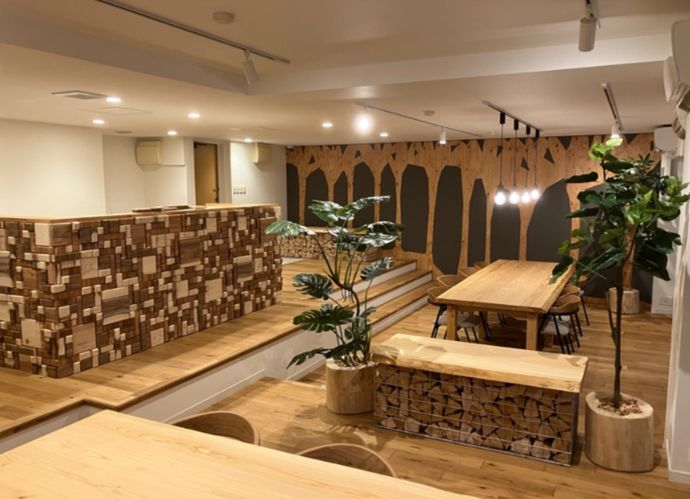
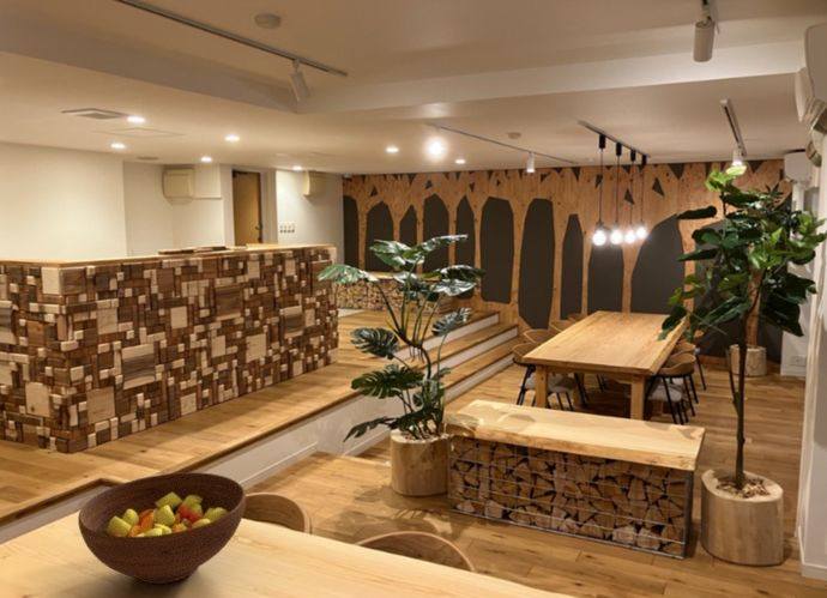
+ fruit bowl [77,471,247,585]
